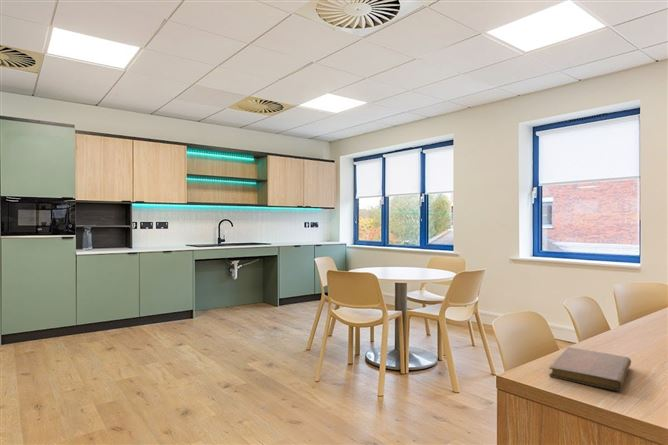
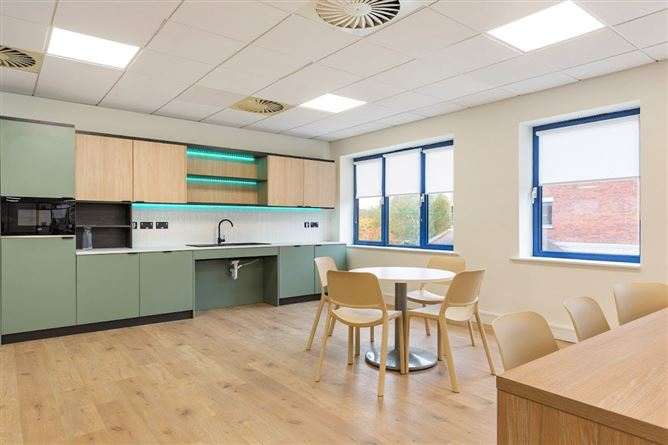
- notebook [548,346,632,392]
